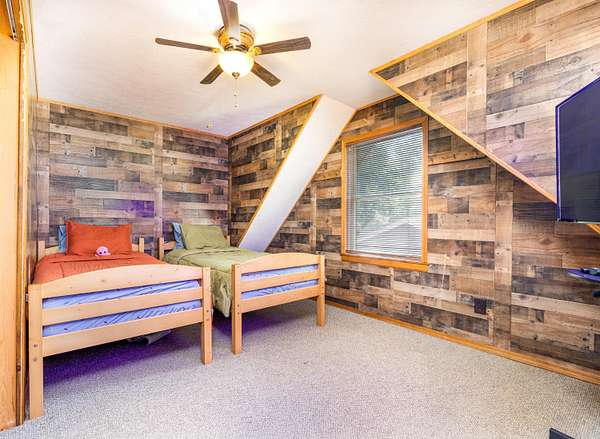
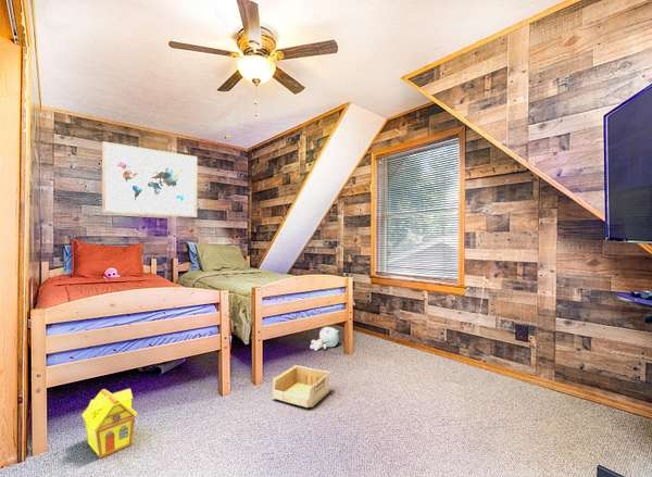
+ plush toy [309,326,340,352]
+ wall art [101,140,198,218]
+ storage bin [272,364,331,409]
+ toy house [80,388,139,460]
